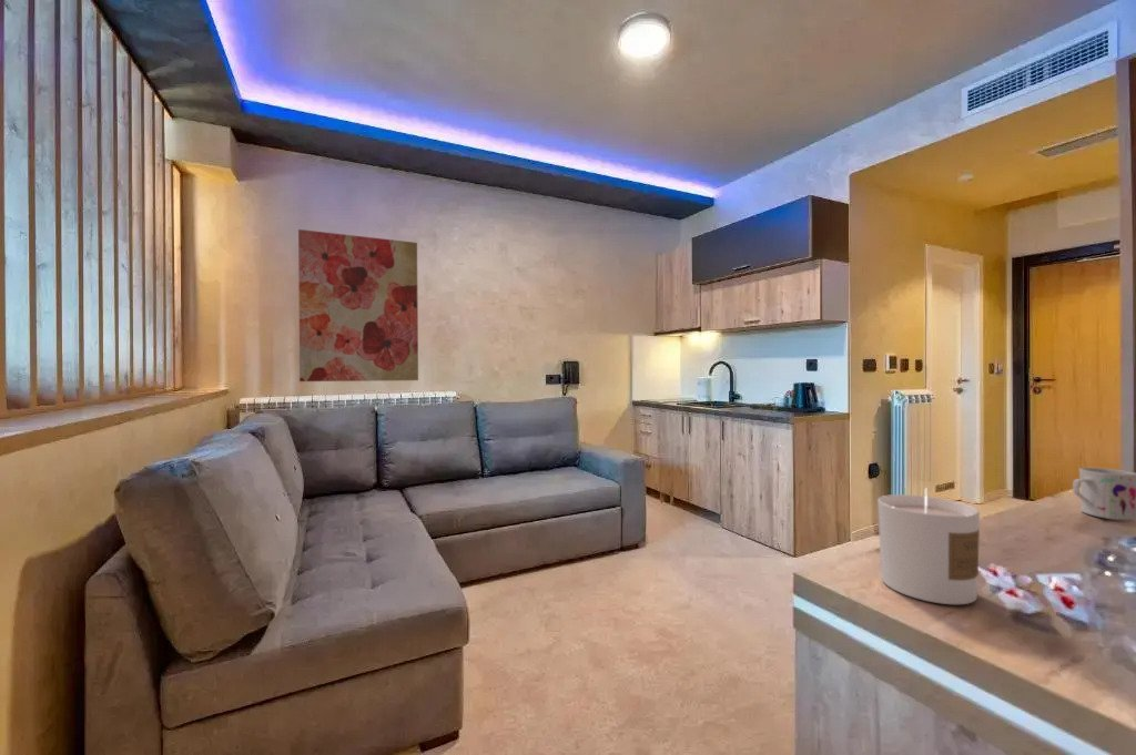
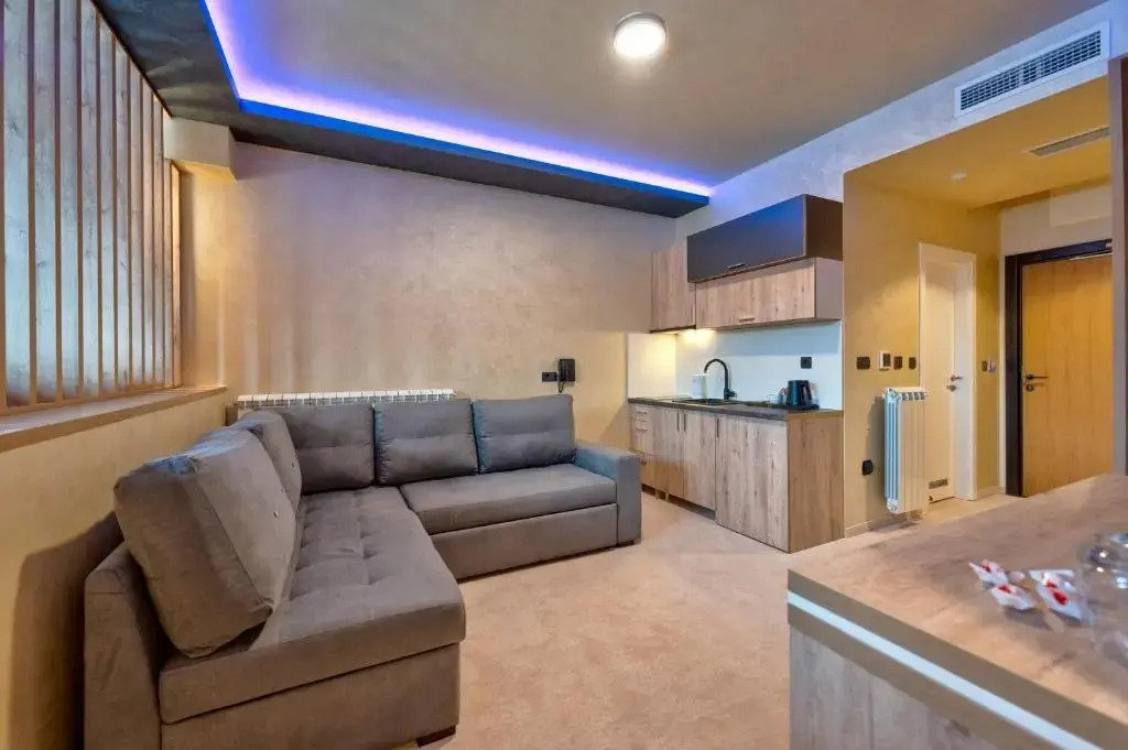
- wall art [297,228,419,382]
- mug [1072,467,1136,521]
- candle [876,487,981,605]
